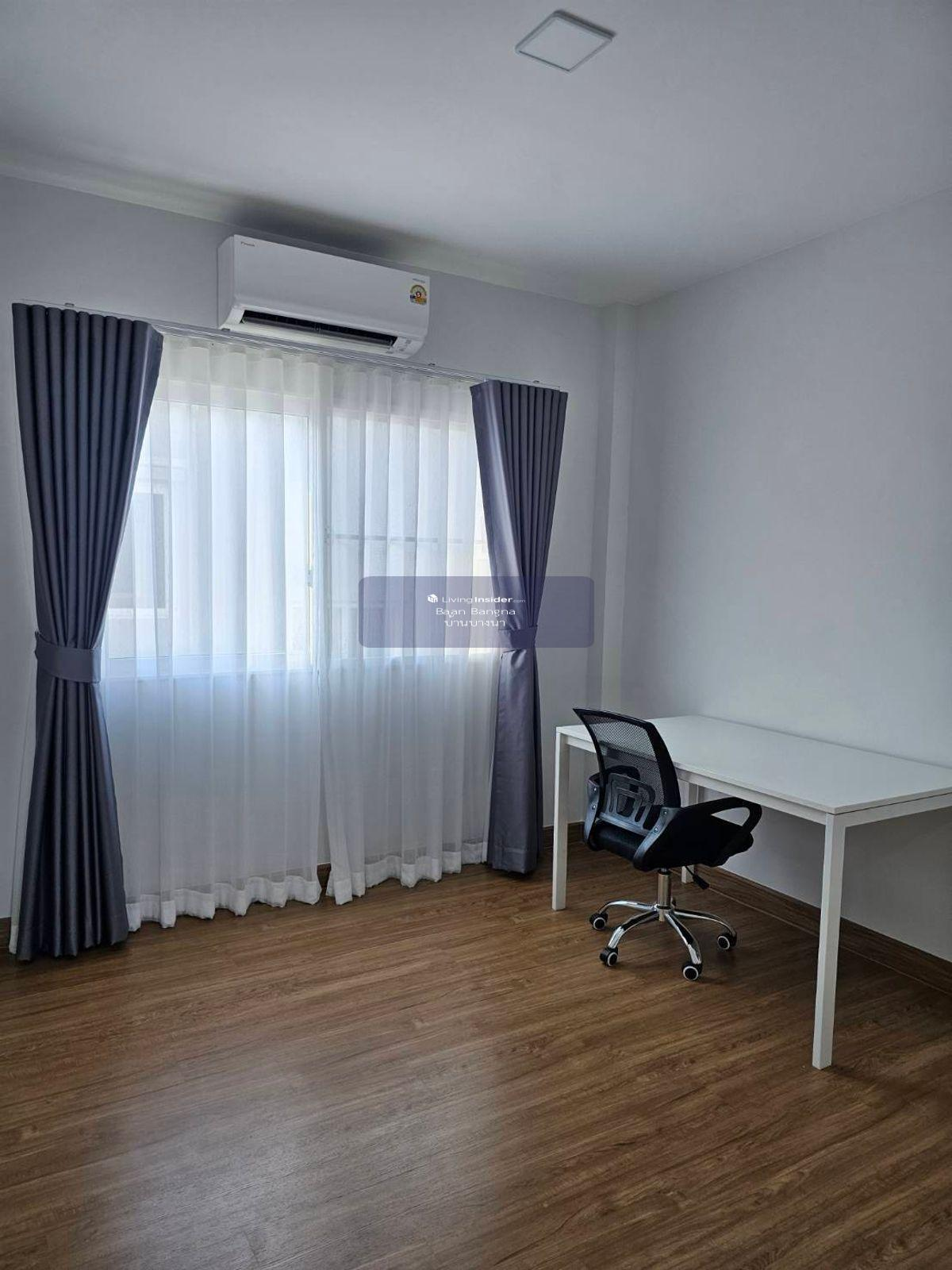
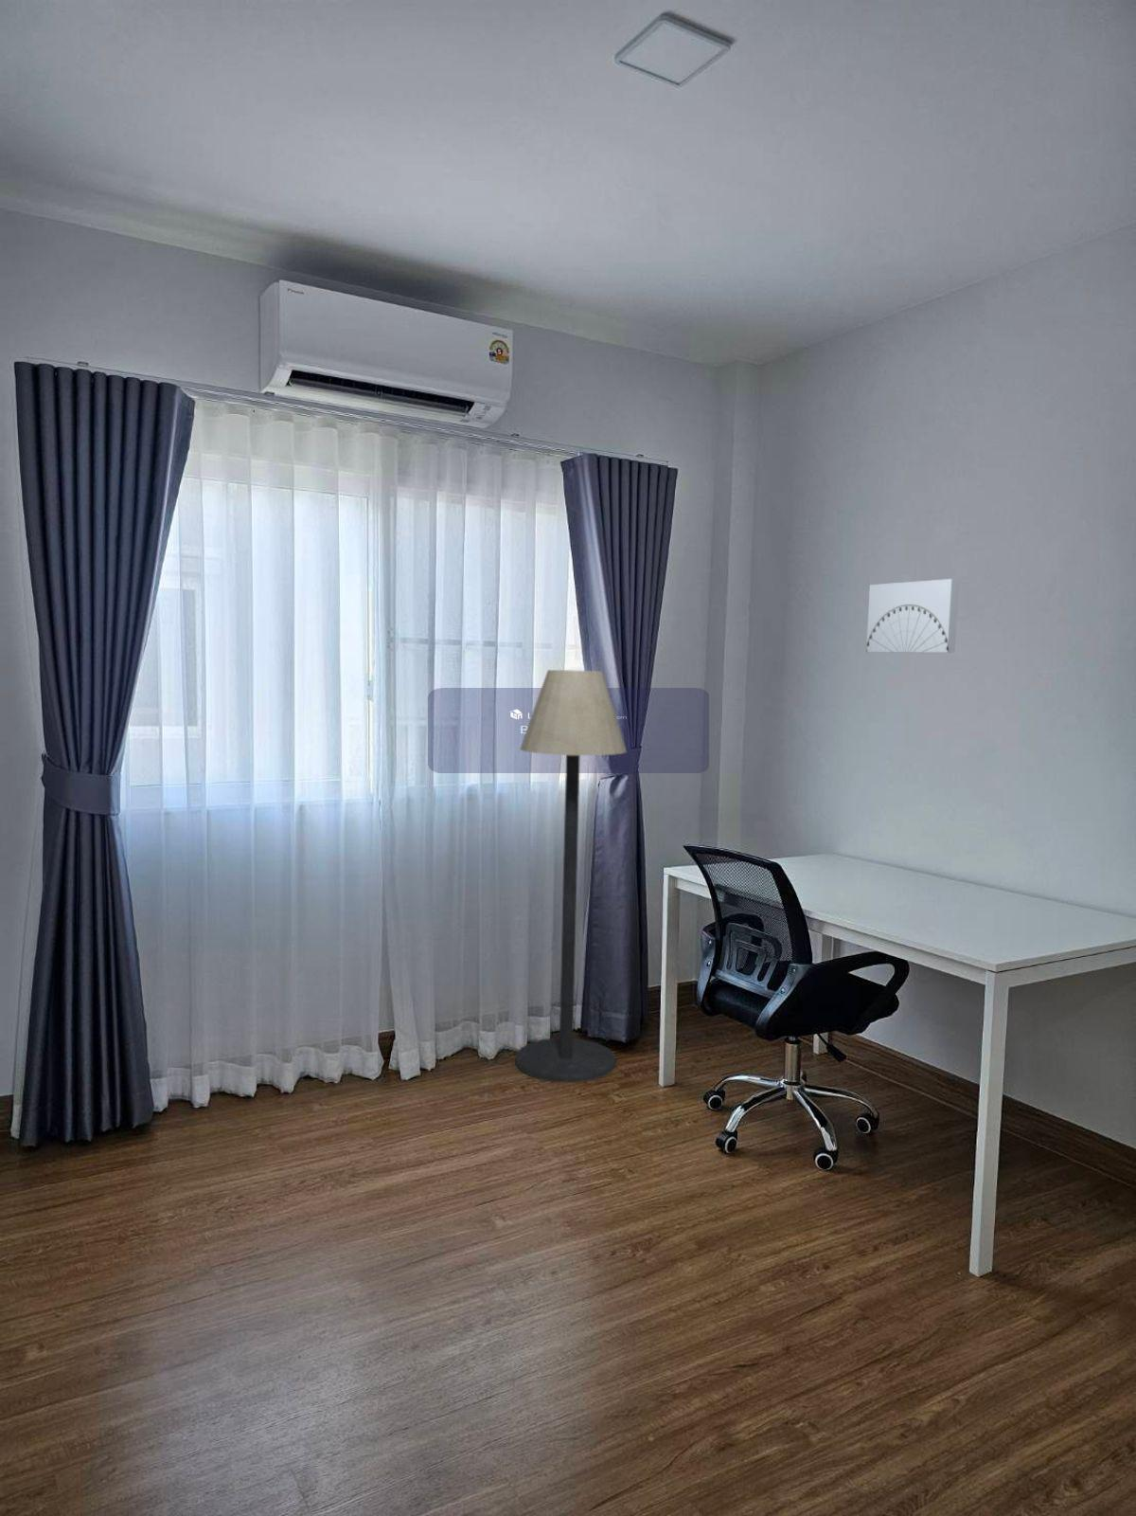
+ wall art [865,578,959,654]
+ floor lamp [515,668,628,1083]
